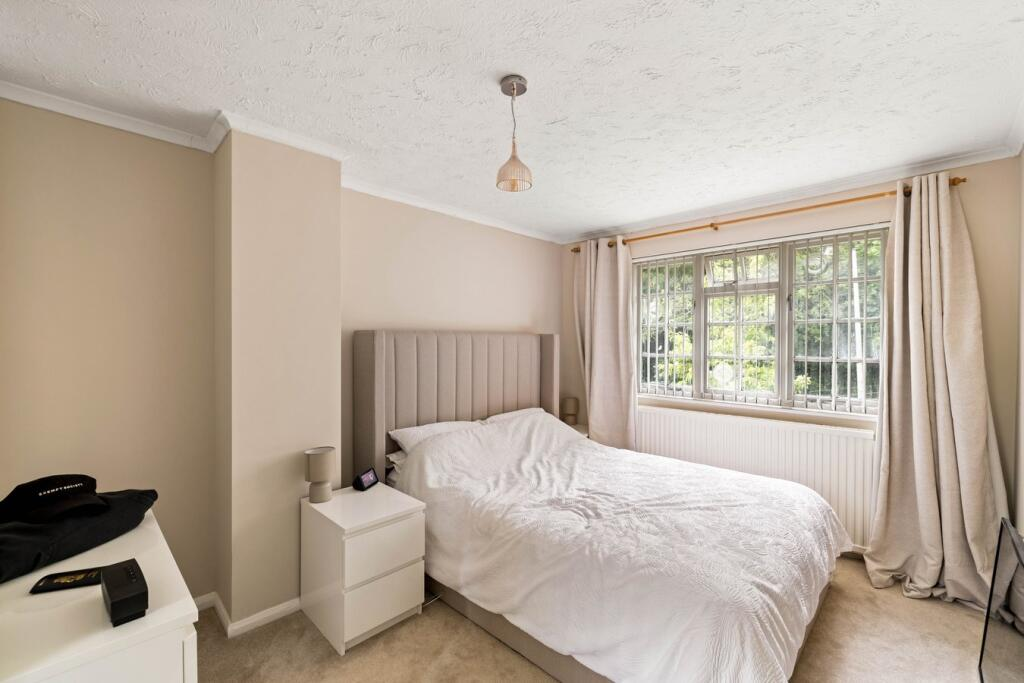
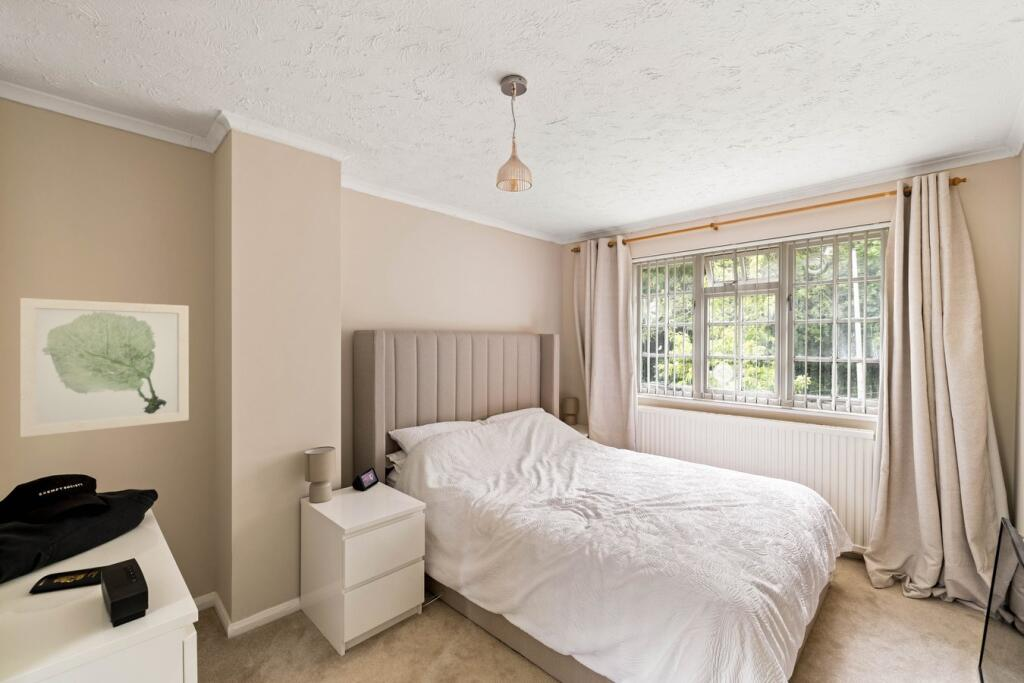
+ wall art [19,297,190,438]
